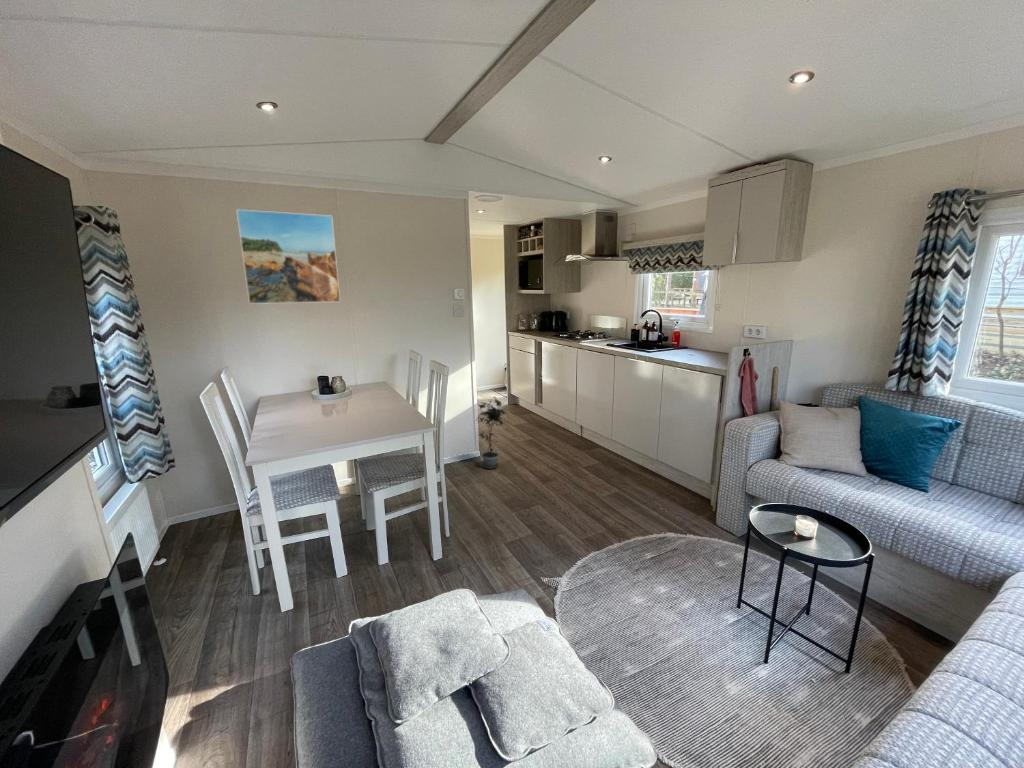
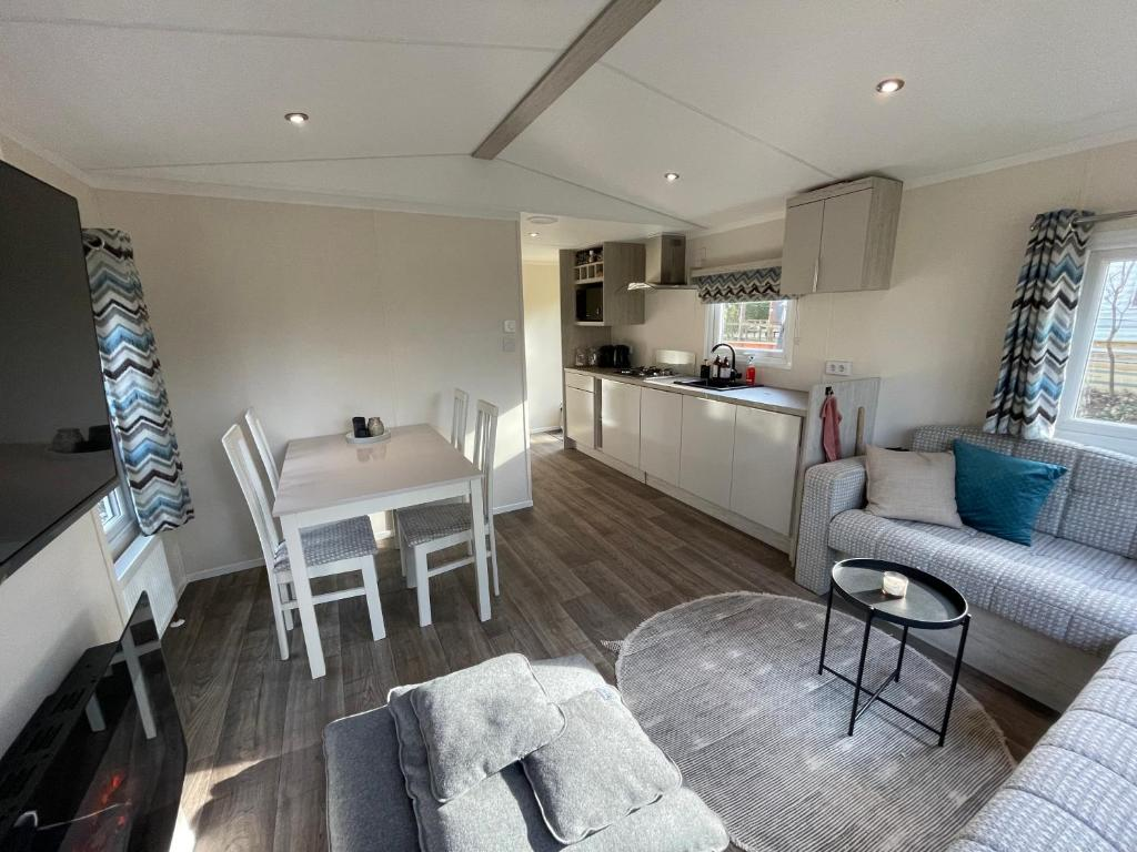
- potted plant [474,396,510,470]
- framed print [235,208,341,305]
